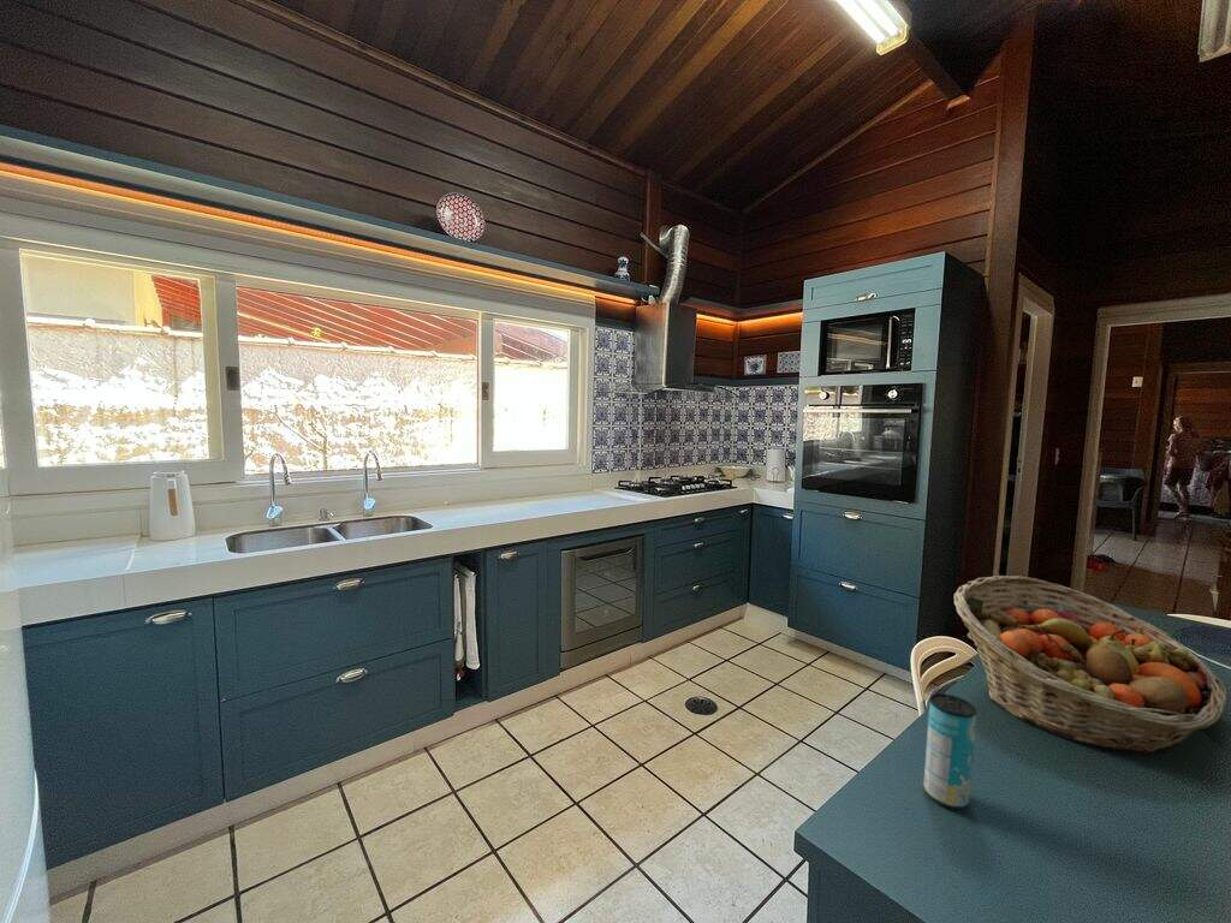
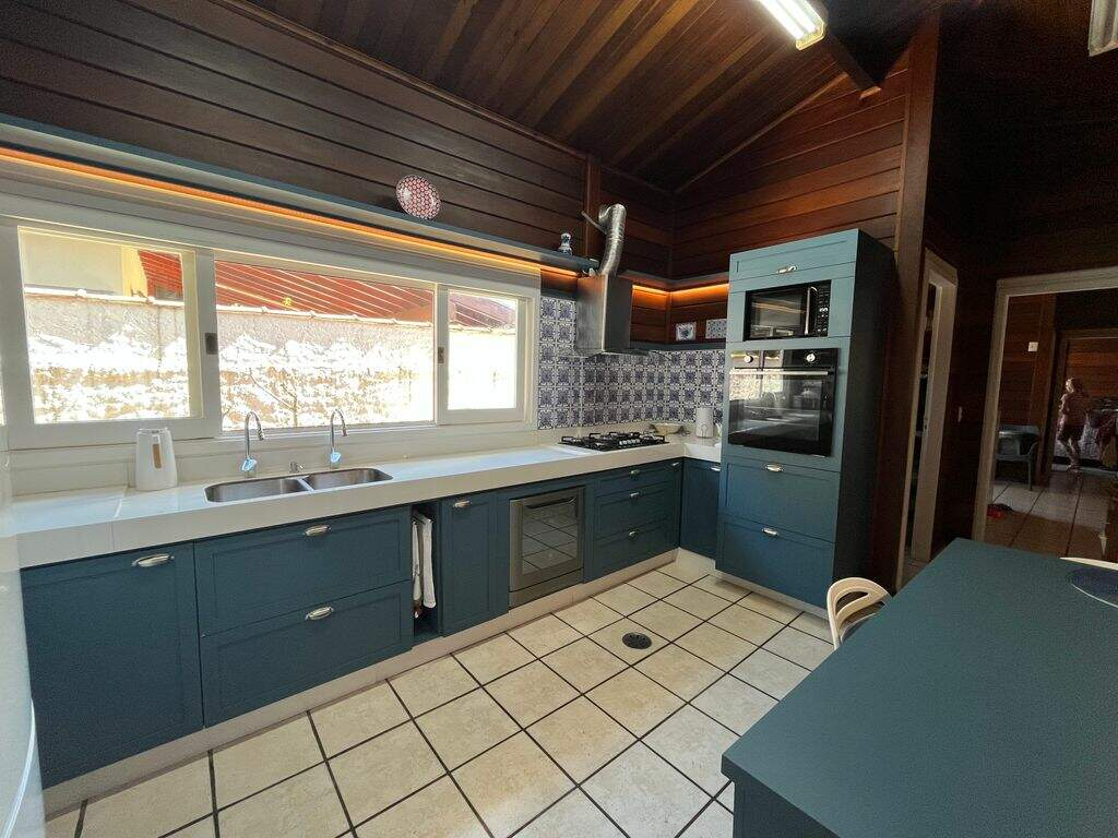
- beverage can [922,692,977,810]
- fruit basket [953,574,1230,755]
